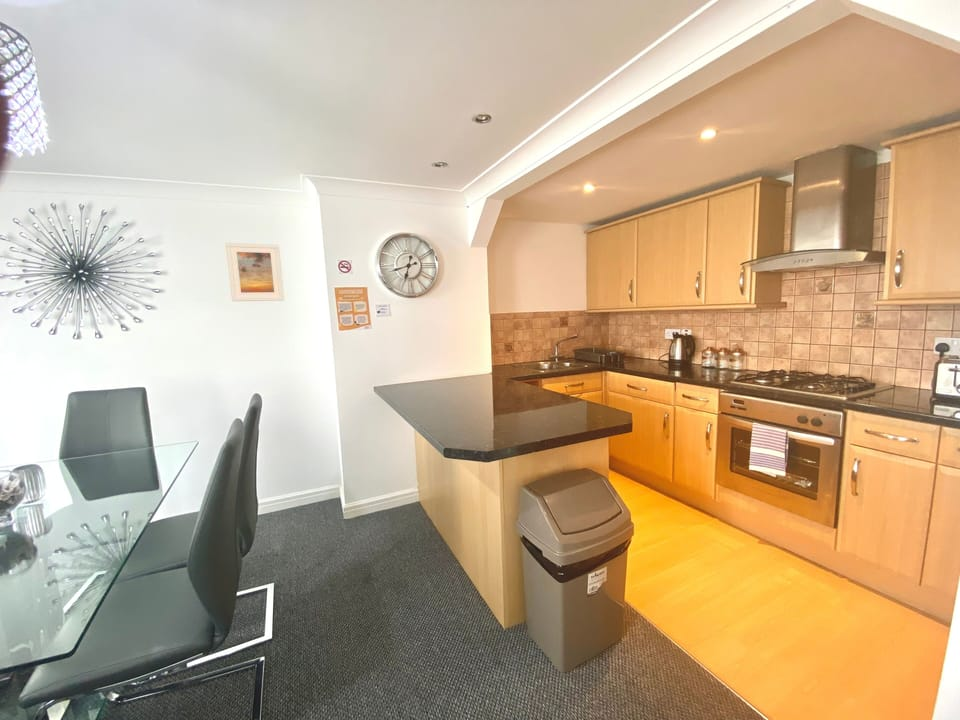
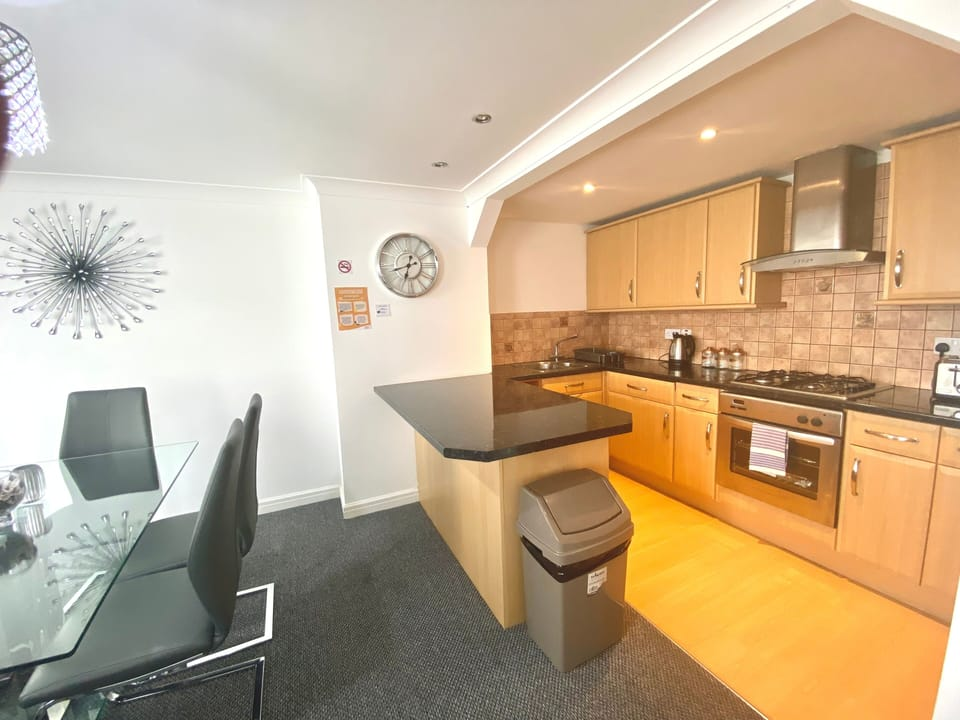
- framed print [225,242,285,302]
